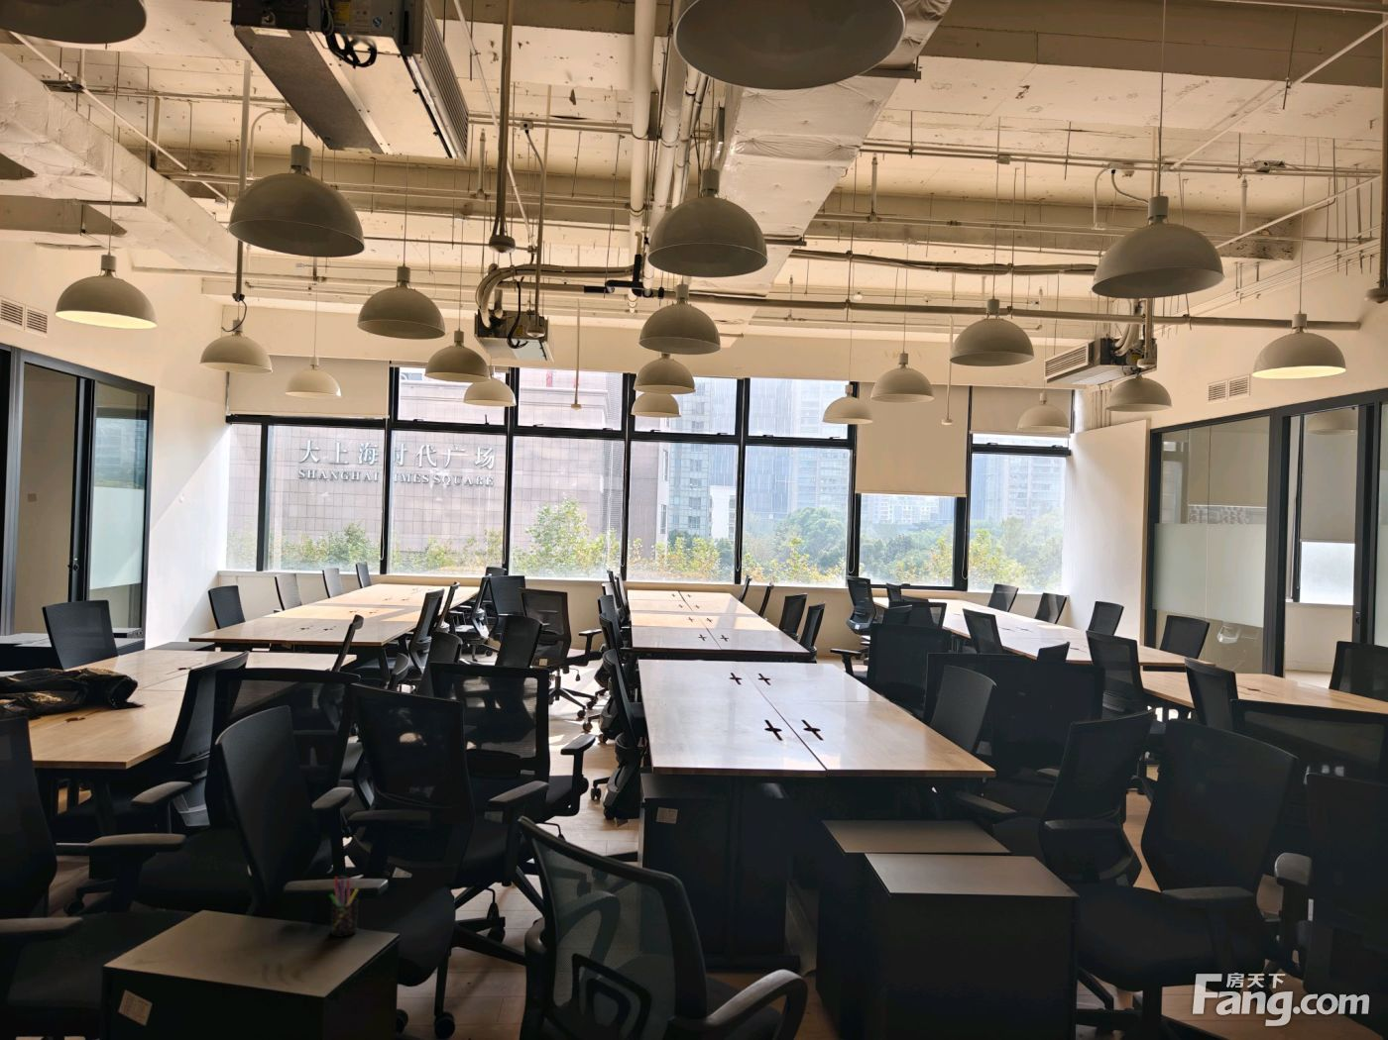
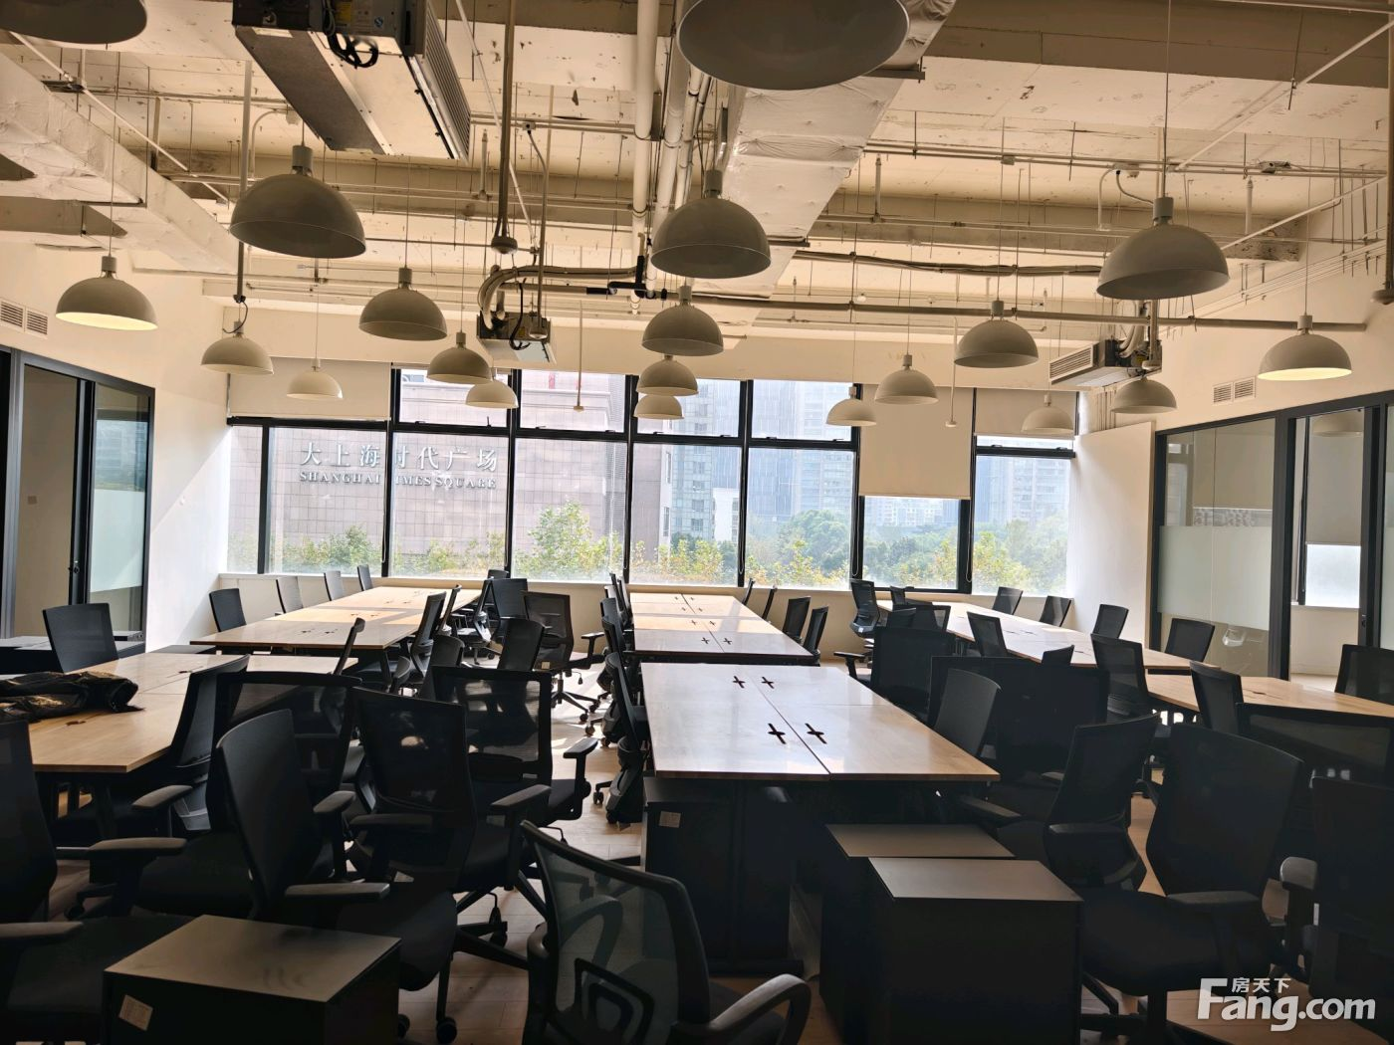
- pen holder [328,876,358,938]
